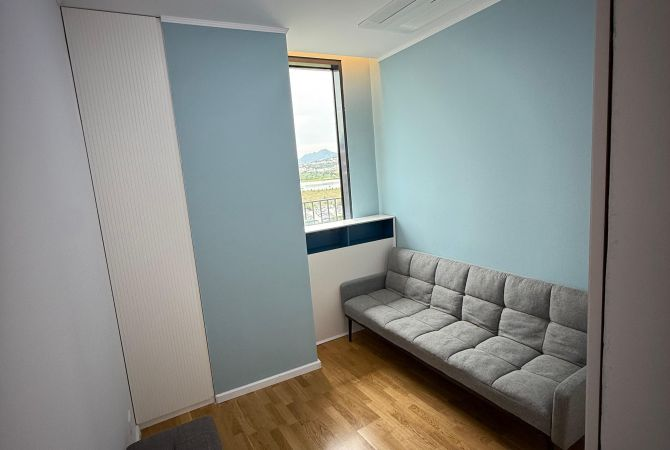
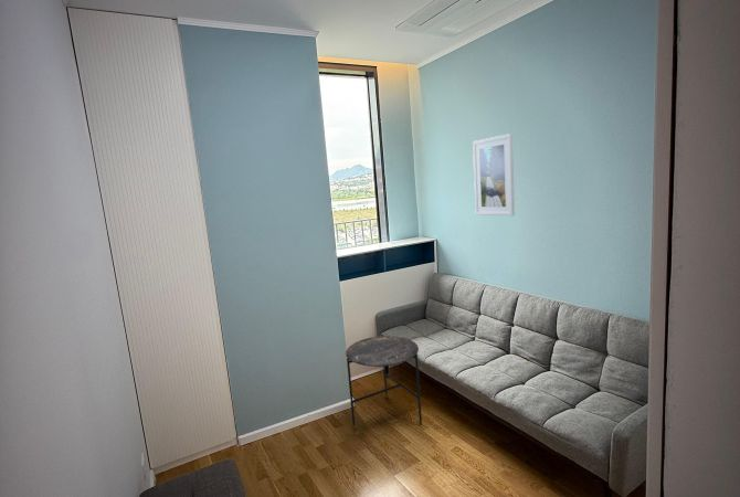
+ side table [345,334,423,431]
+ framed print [472,133,516,216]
